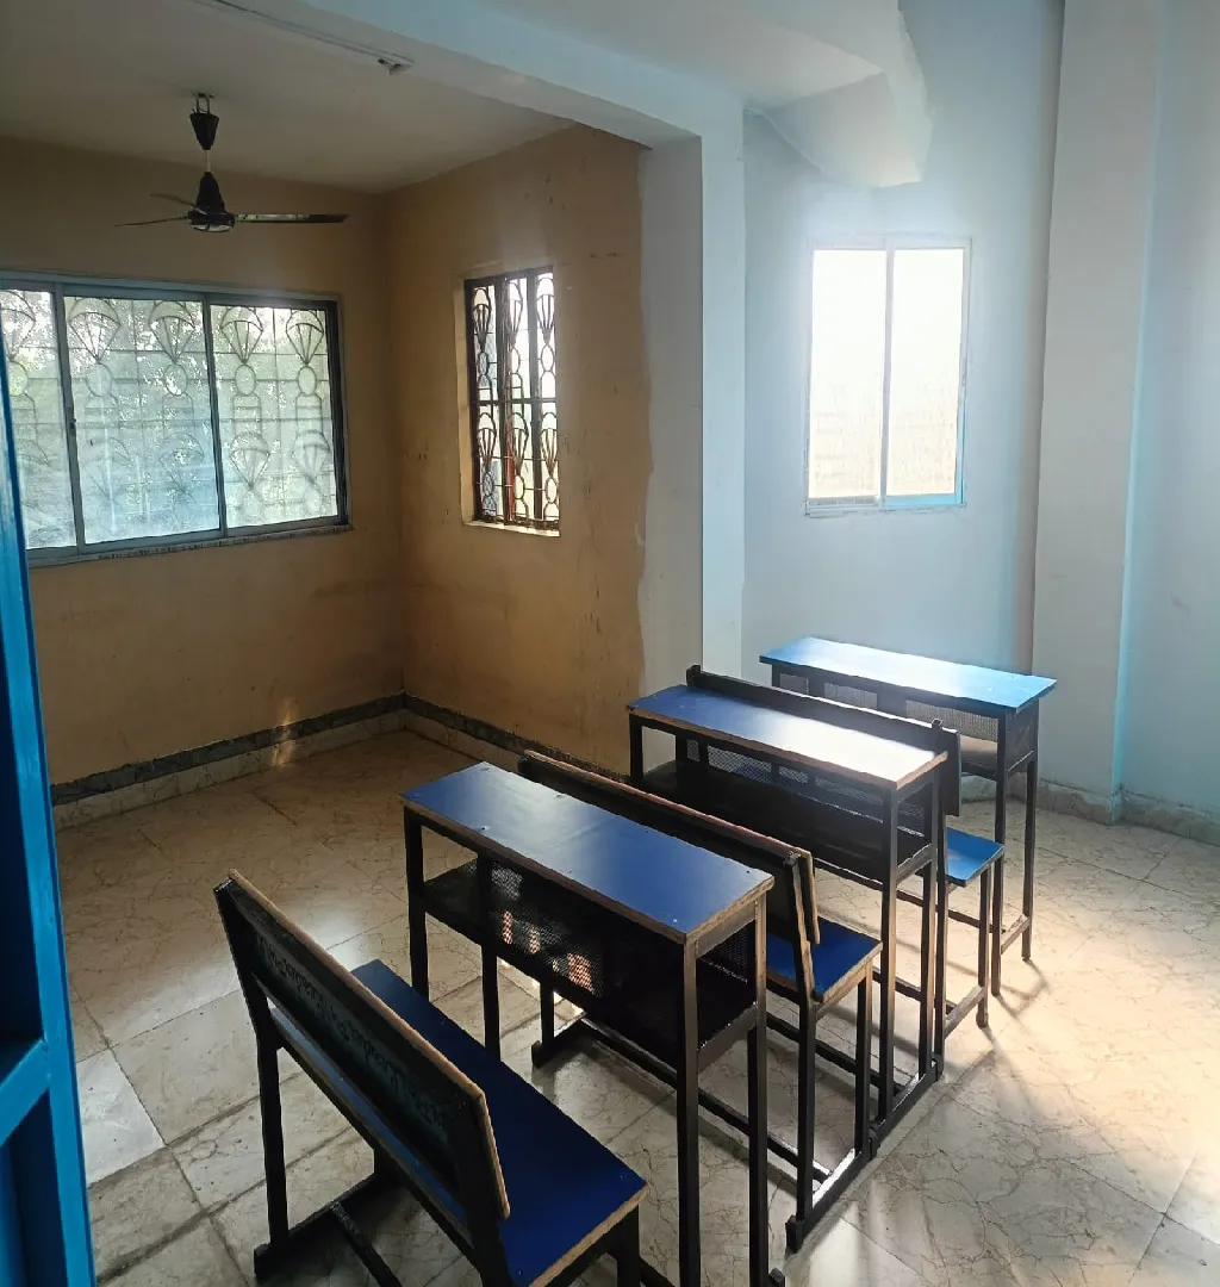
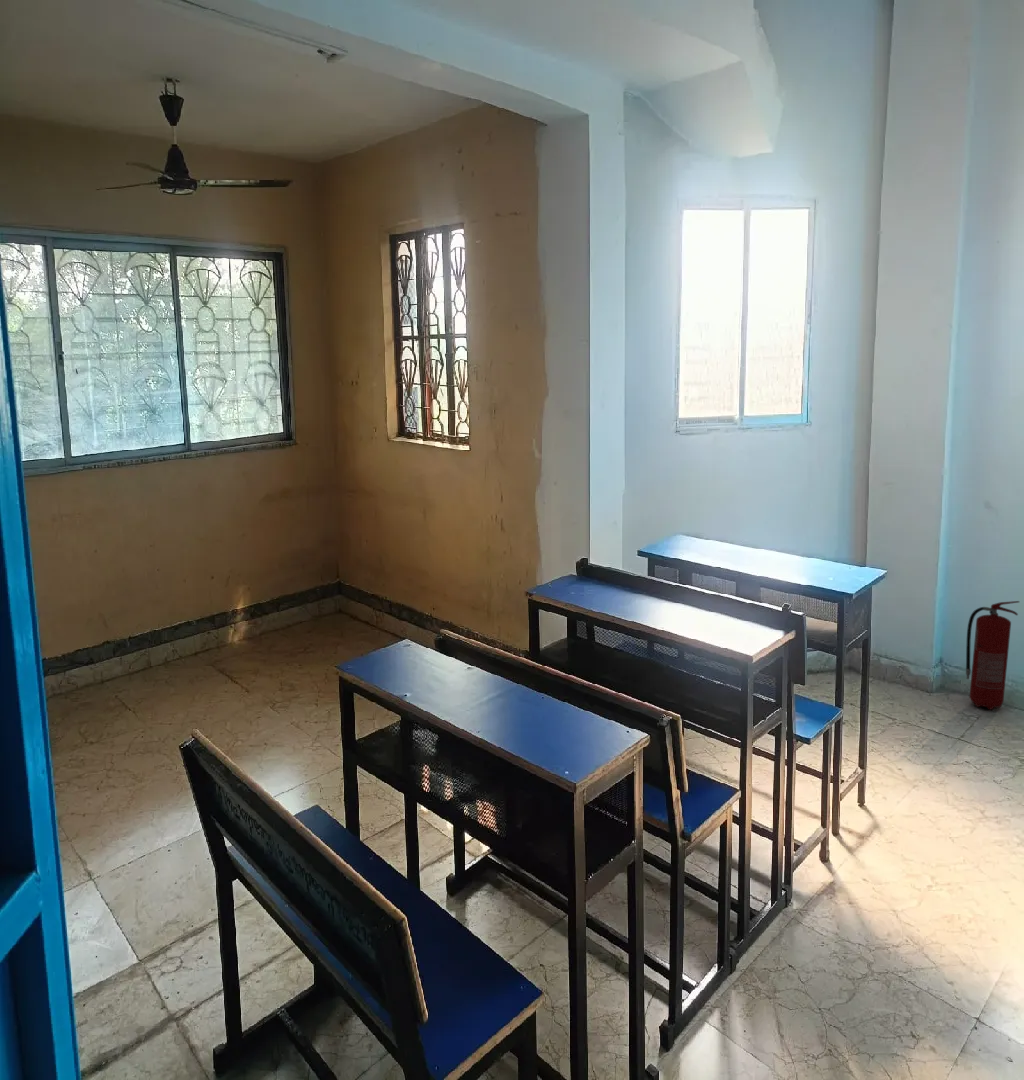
+ fire extinguisher [965,600,1020,711]
